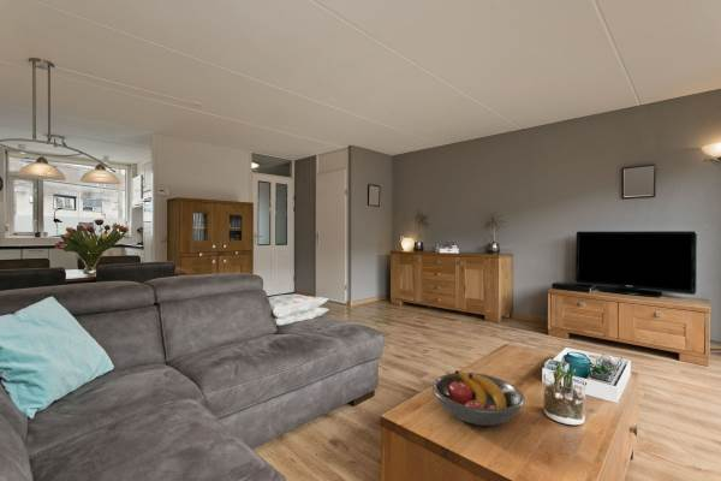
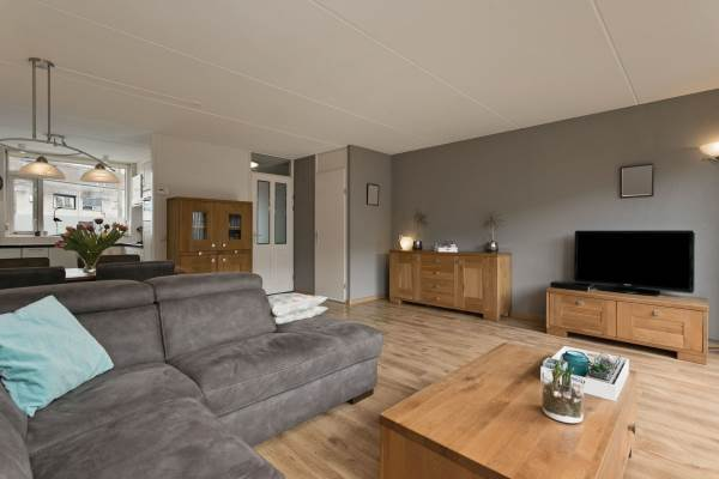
- fruit bowl [431,369,526,427]
